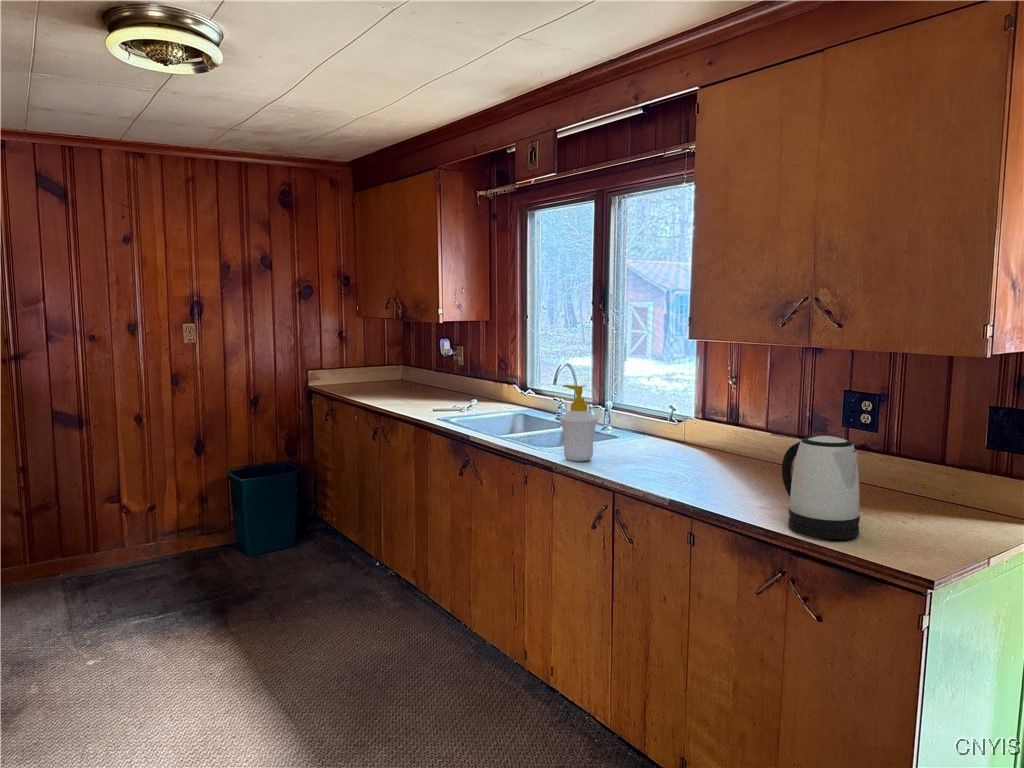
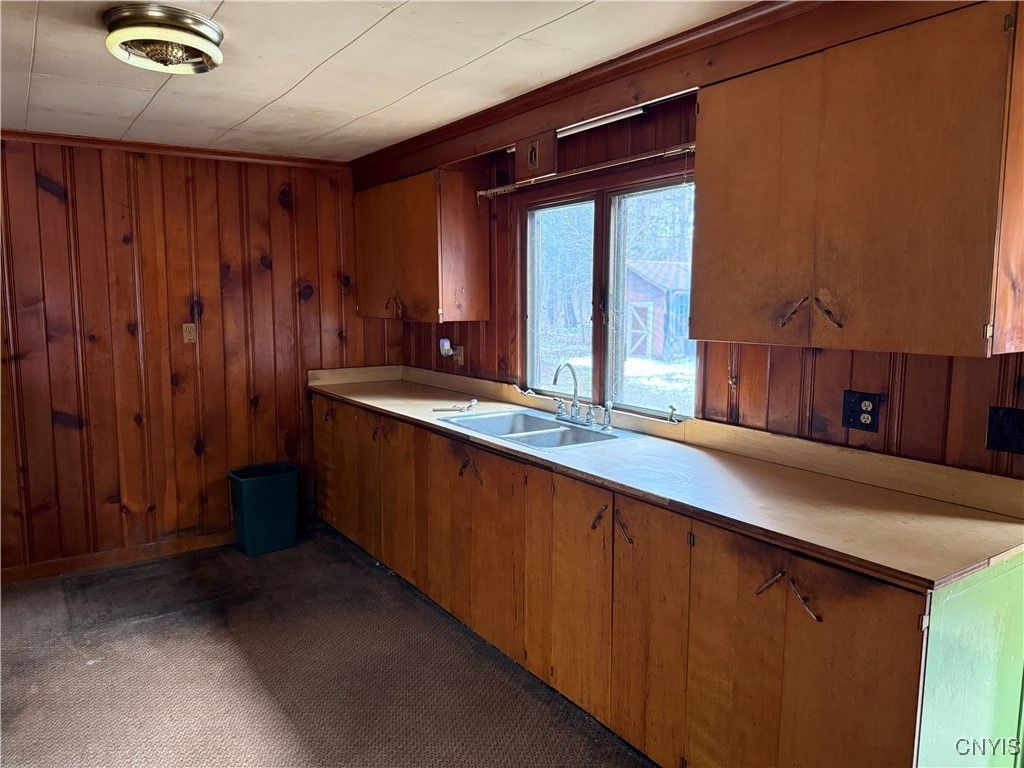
- soap bottle [559,384,599,462]
- kettle [781,435,861,540]
